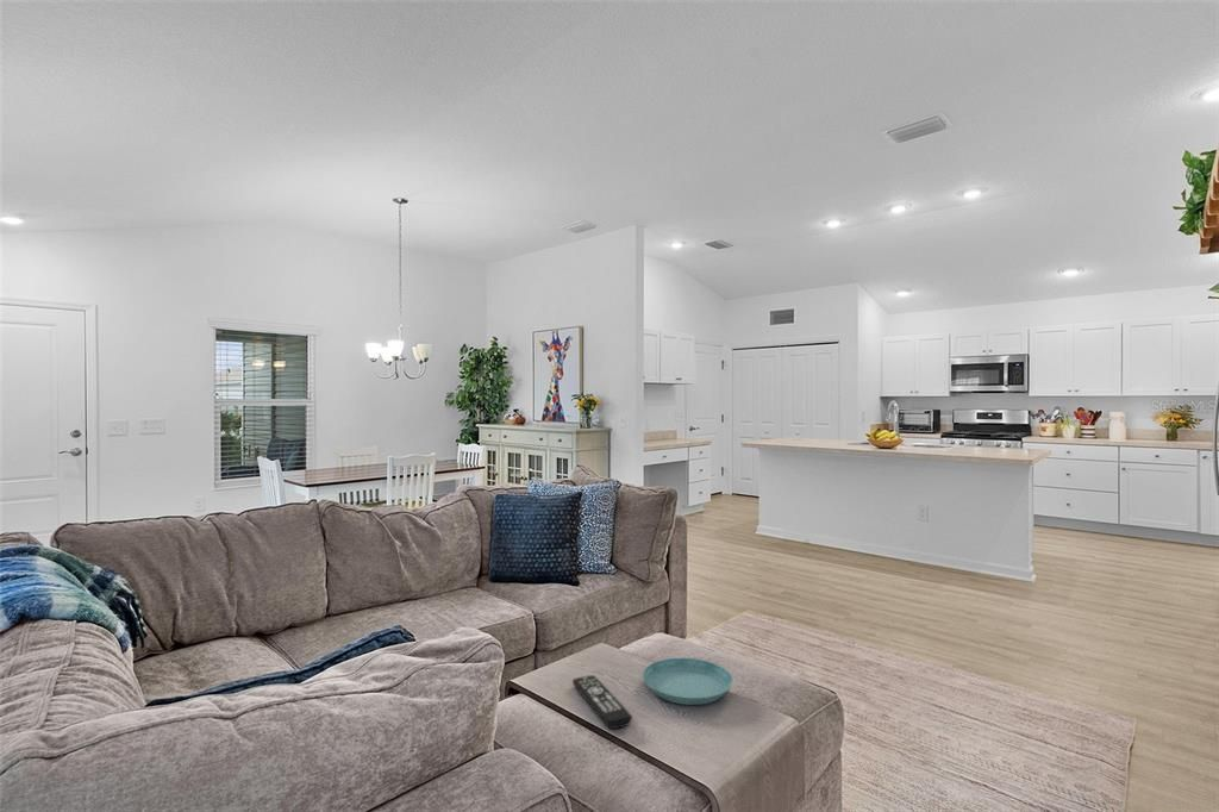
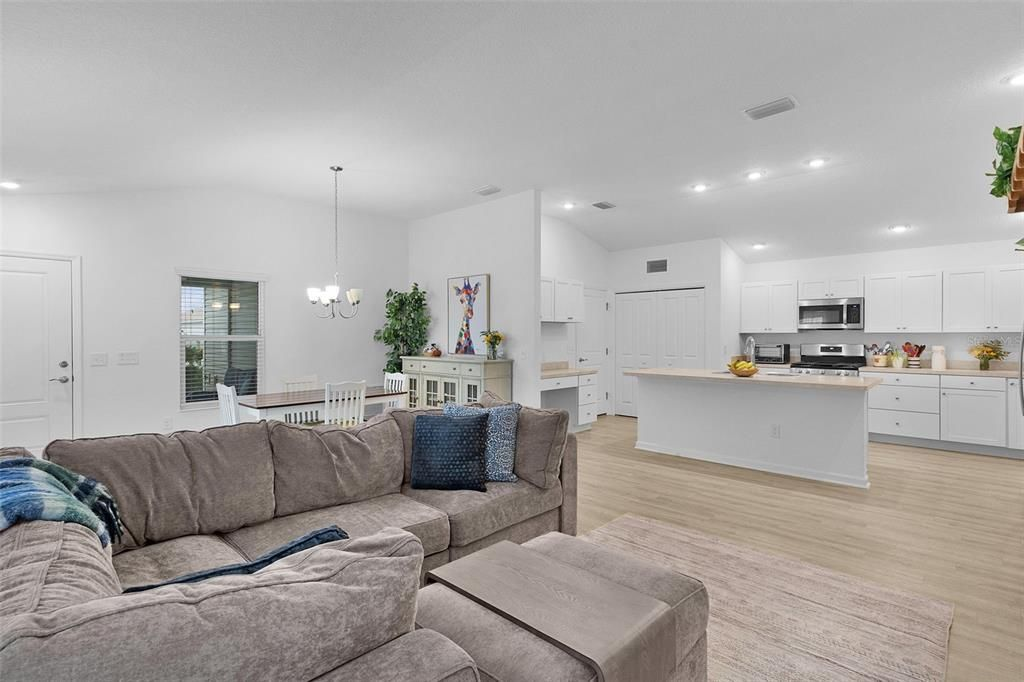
- saucer [642,657,734,706]
- remote control [571,674,633,730]
